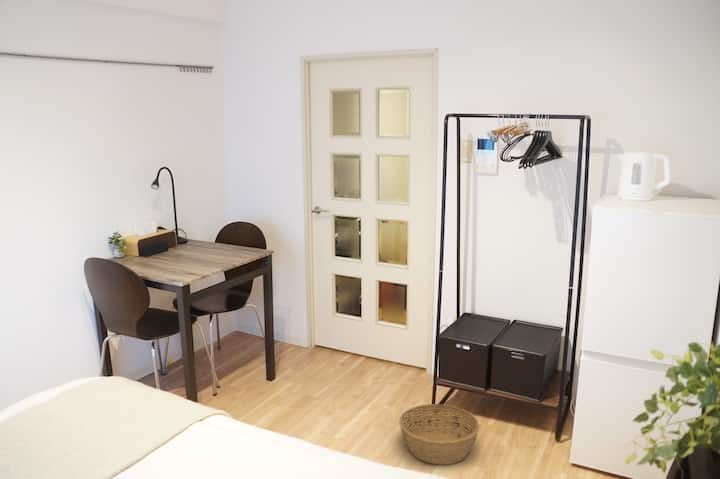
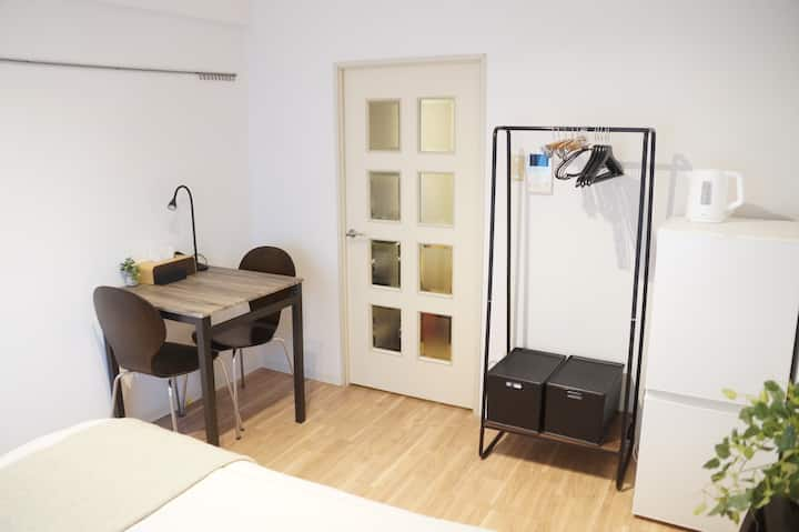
- basket [398,403,481,465]
